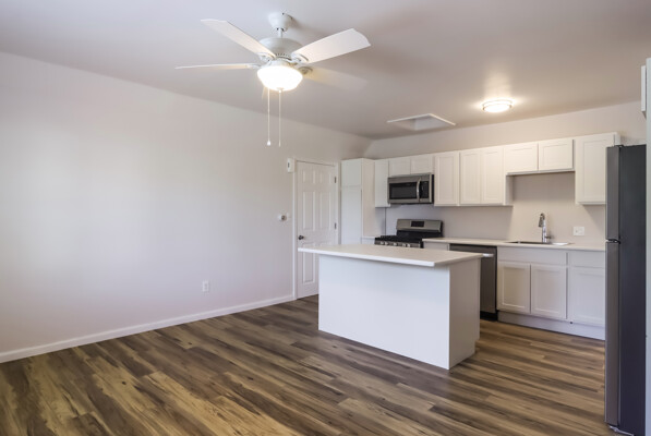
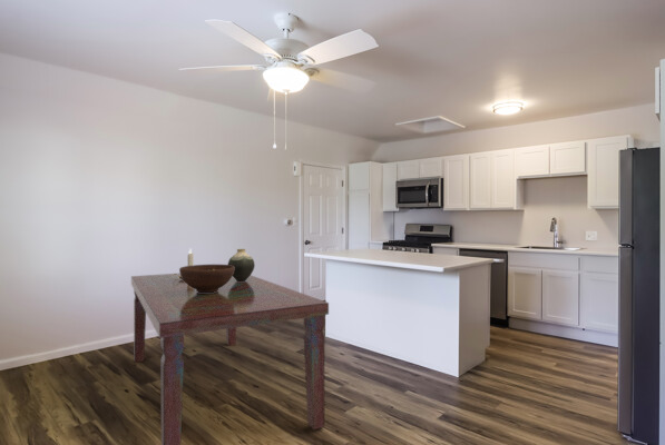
+ fruit bowl [178,264,235,293]
+ vase [227,248,256,281]
+ dining table [130,273,330,445]
+ candlestick [173,248,194,279]
